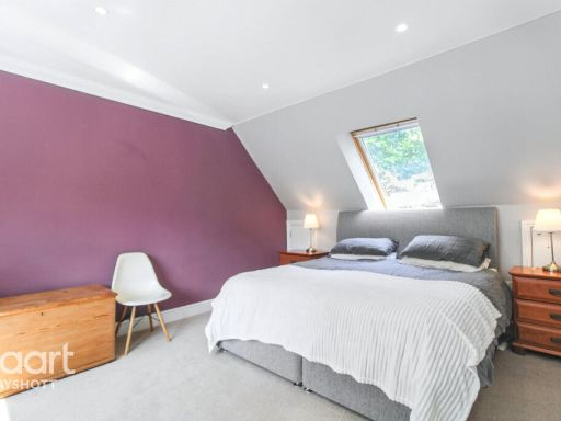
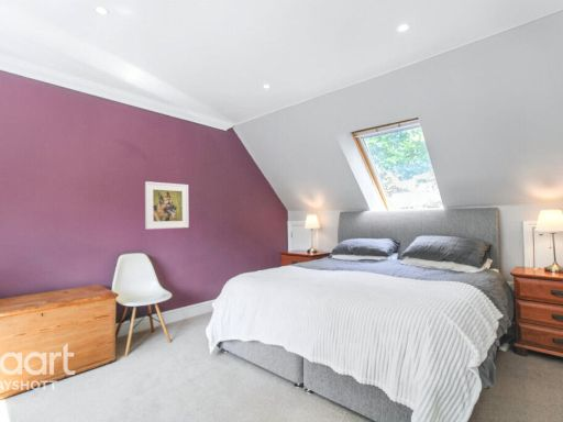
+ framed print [144,180,190,231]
